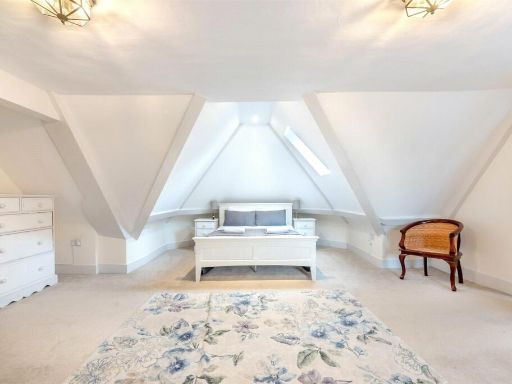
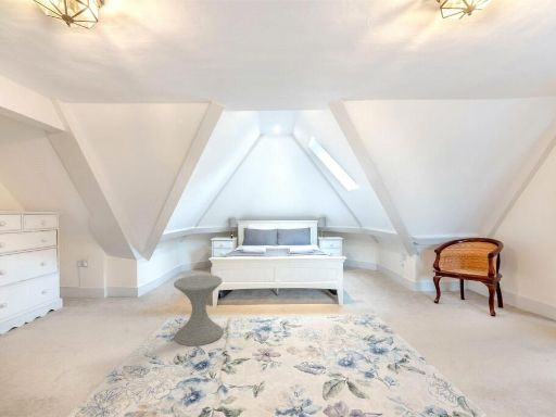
+ side table [173,274,224,348]
